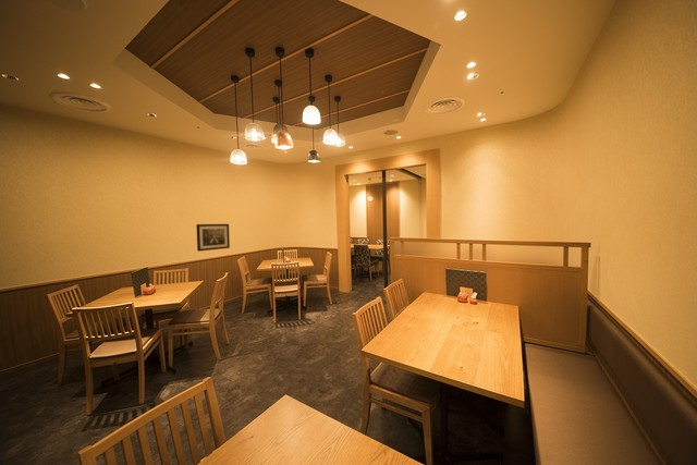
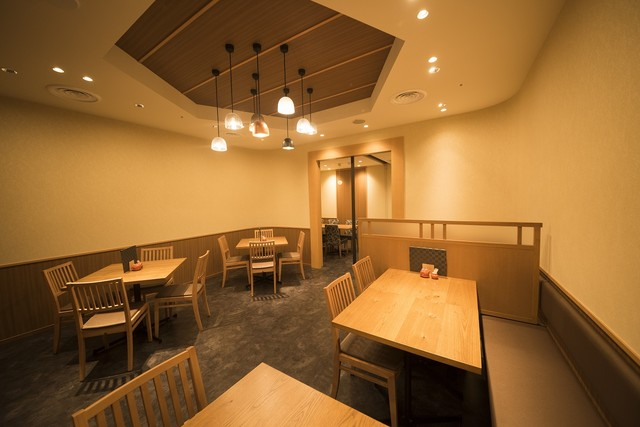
- wall art [195,223,231,253]
